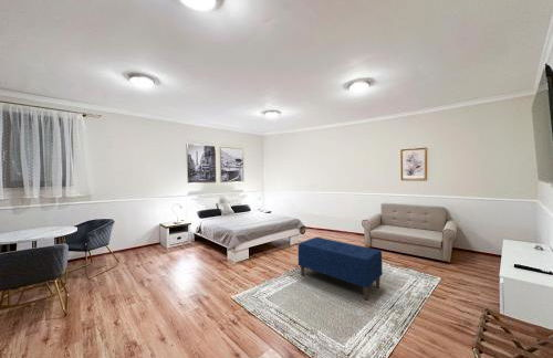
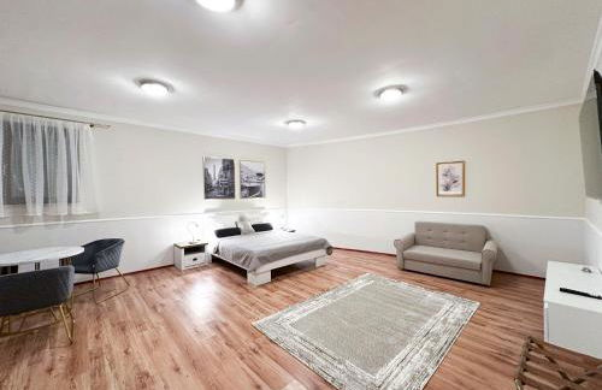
- bench [298,236,384,301]
